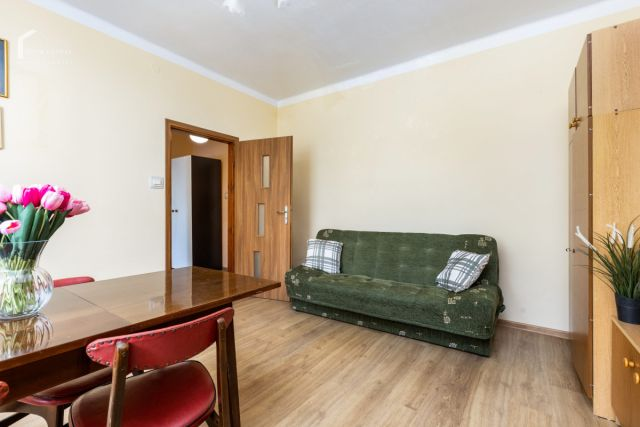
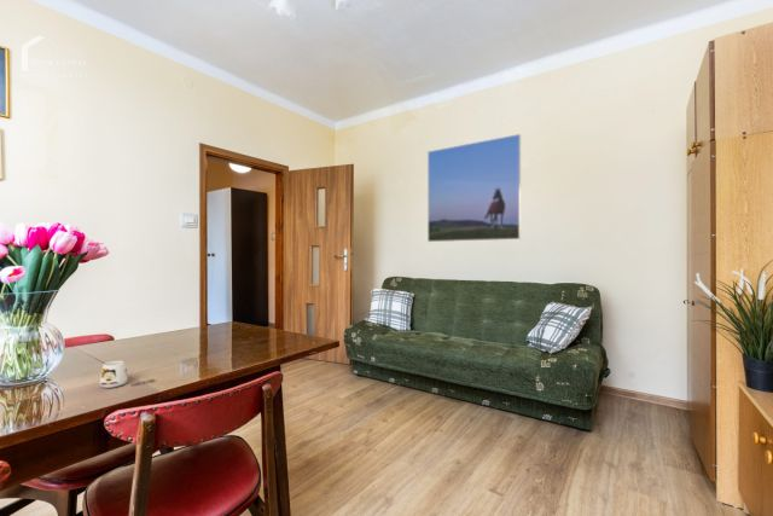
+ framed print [426,133,522,243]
+ mug [99,360,156,389]
